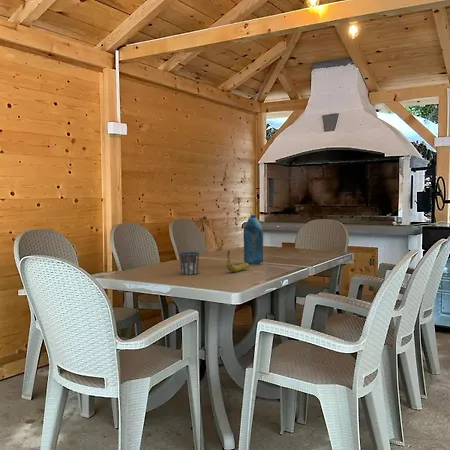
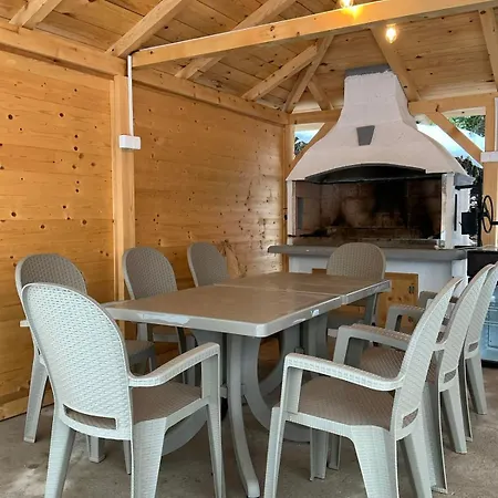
- banana [226,249,250,273]
- bottle [243,214,264,265]
- cup [178,251,200,276]
